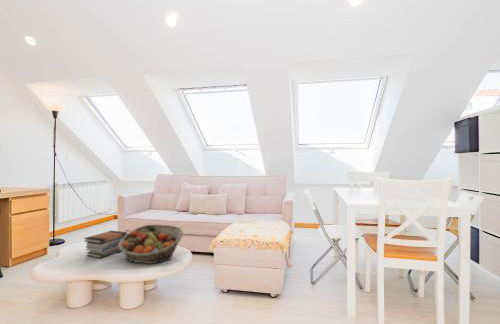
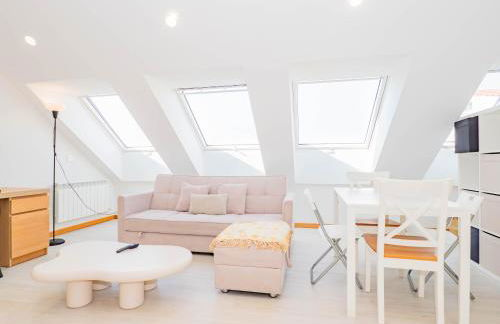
- fruit basket [118,224,184,265]
- book stack [83,230,128,259]
